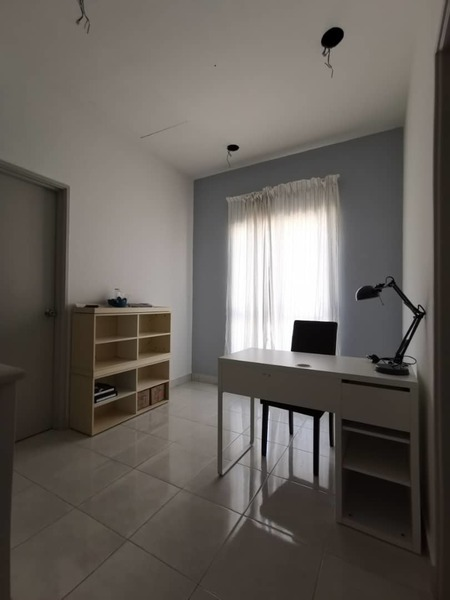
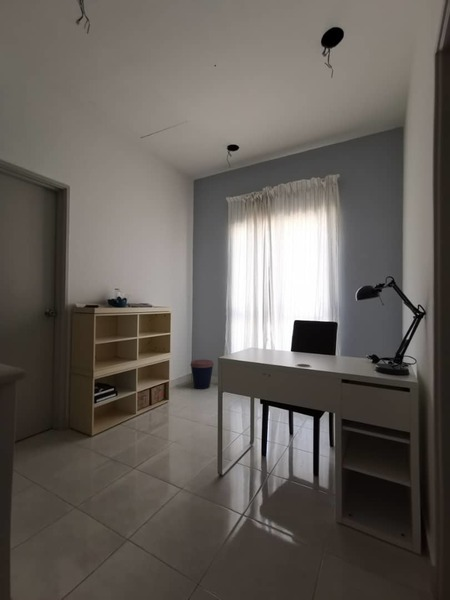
+ coffee cup [189,358,215,390]
